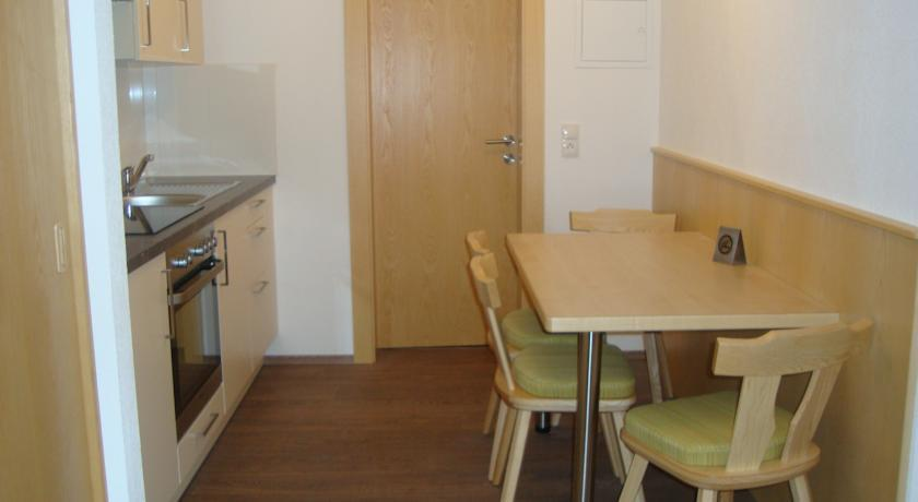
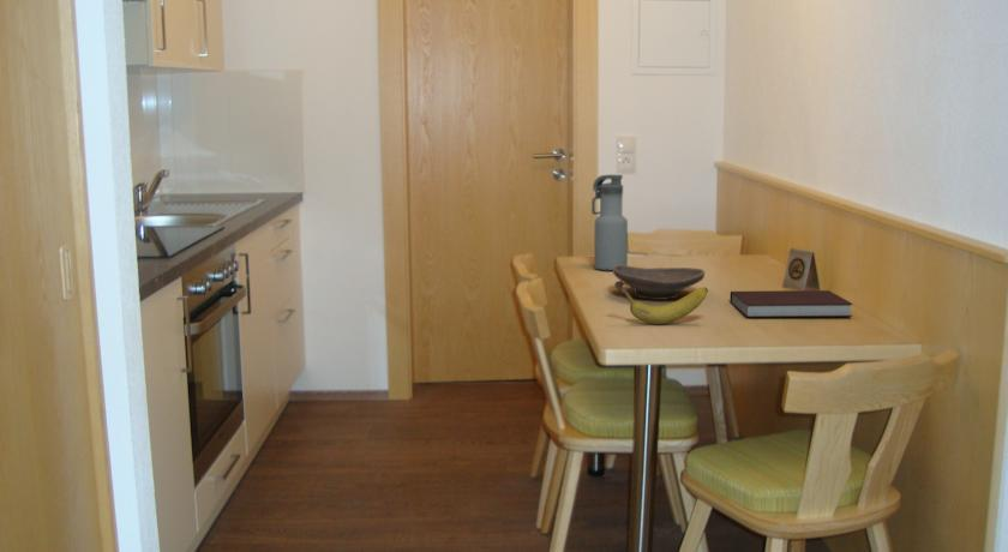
+ water bottle [590,174,629,271]
+ decorative bowl [612,265,706,301]
+ fruit [613,280,709,325]
+ notebook [728,289,854,319]
